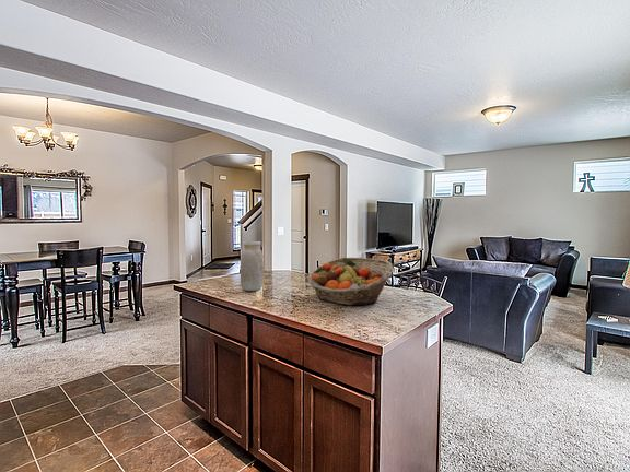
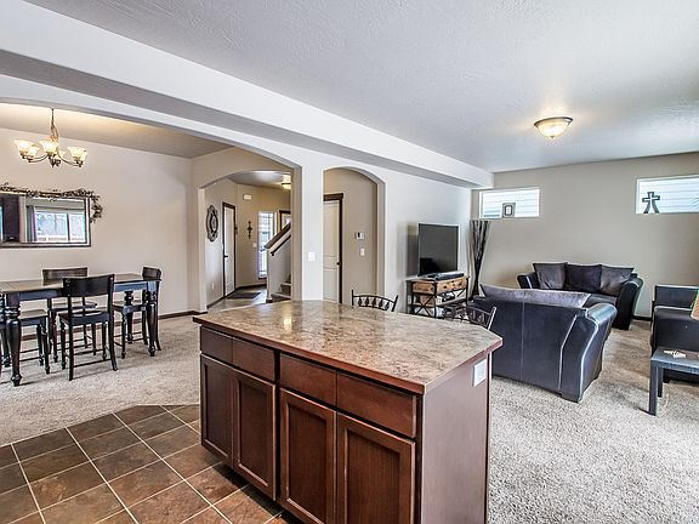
- fruit basket [306,257,395,306]
- vase [240,240,265,292]
